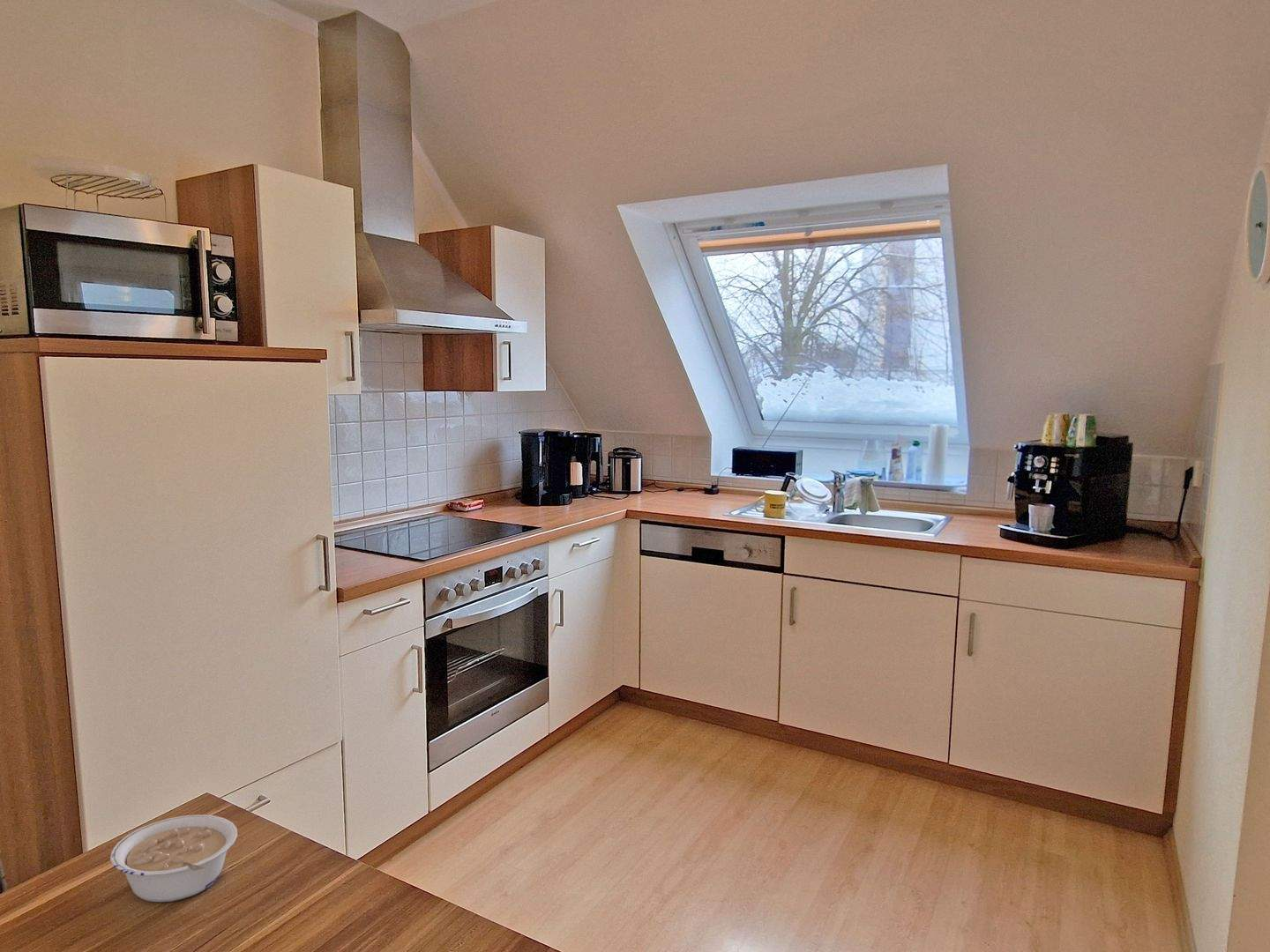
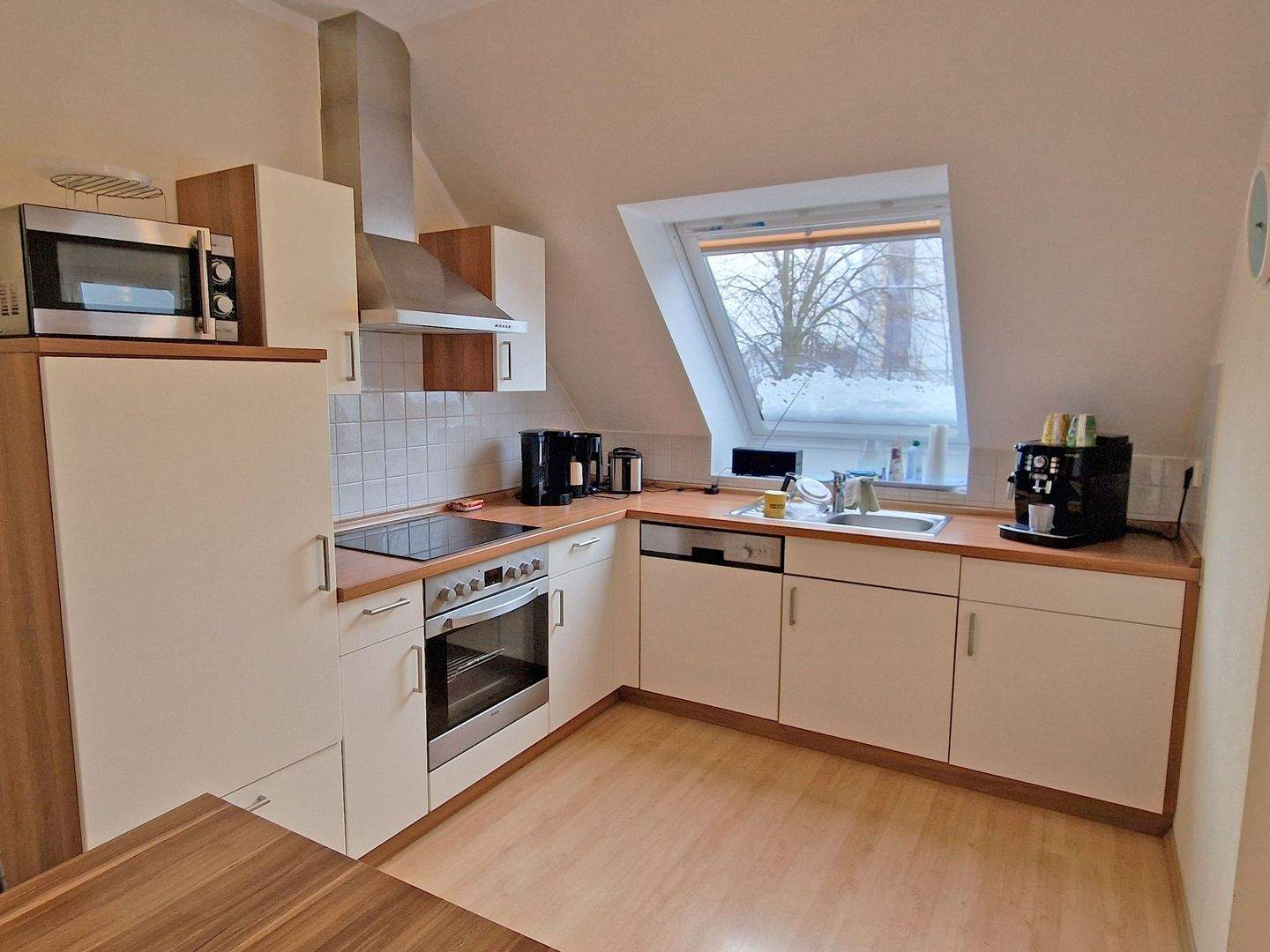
- legume [109,814,238,903]
